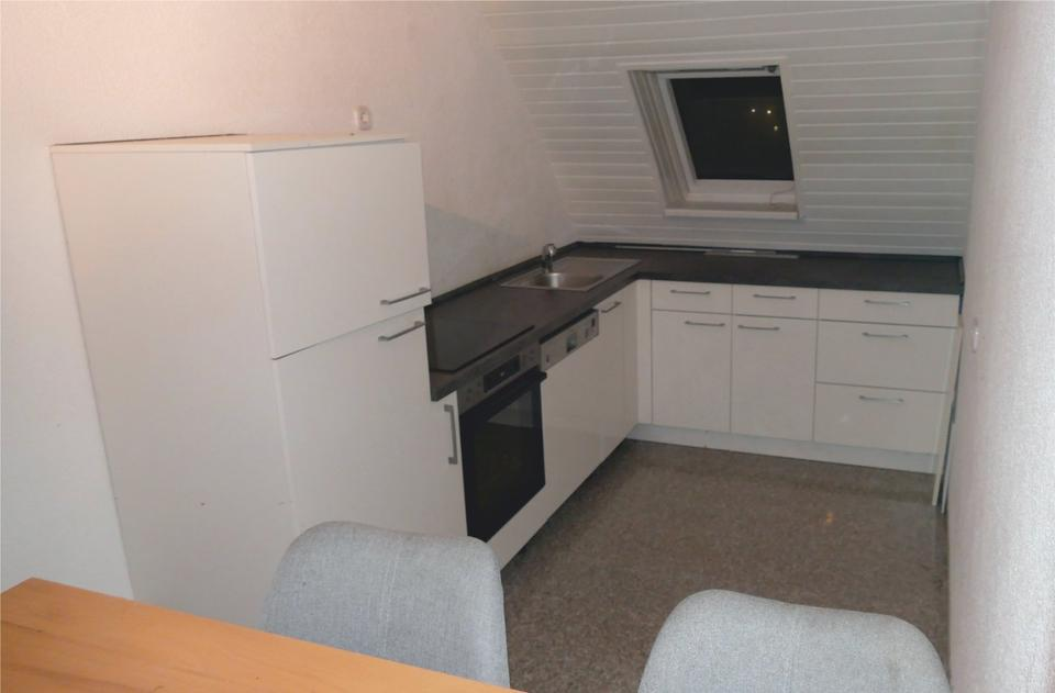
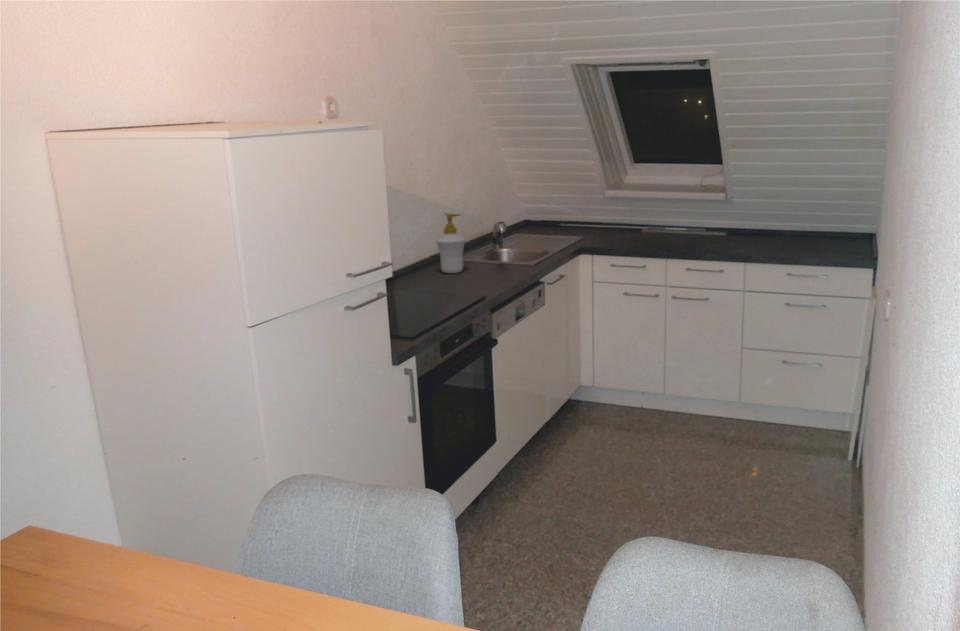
+ soap bottle [435,212,467,274]
